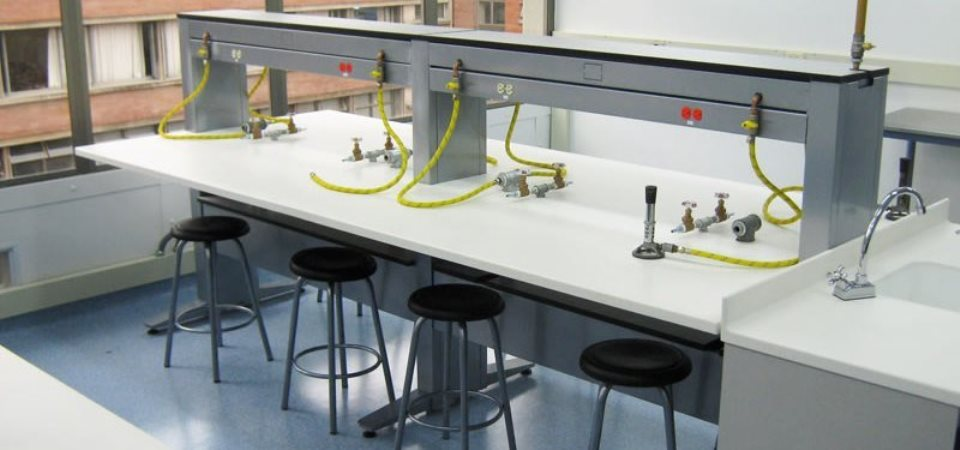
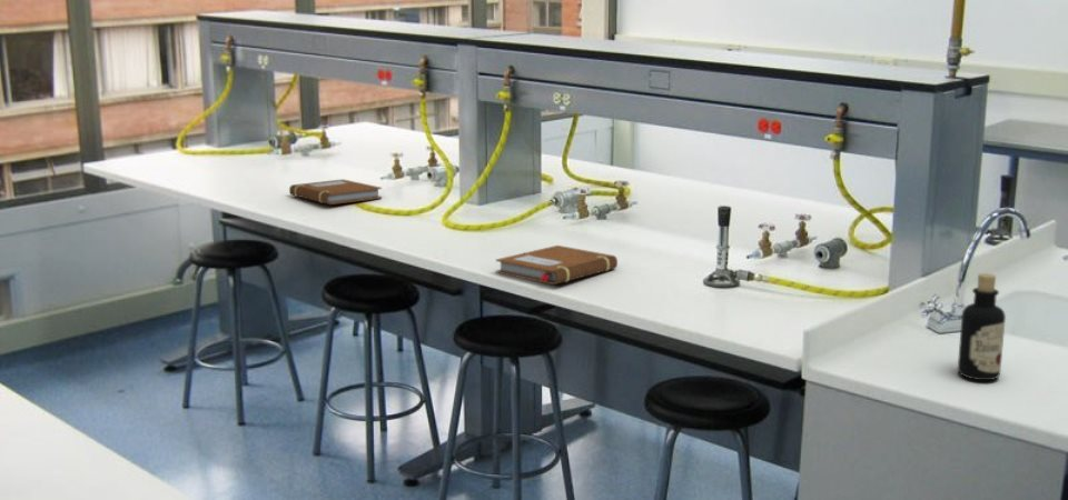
+ notebook [495,244,619,286]
+ bottle [957,272,1007,381]
+ notebook [288,178,383,206]
